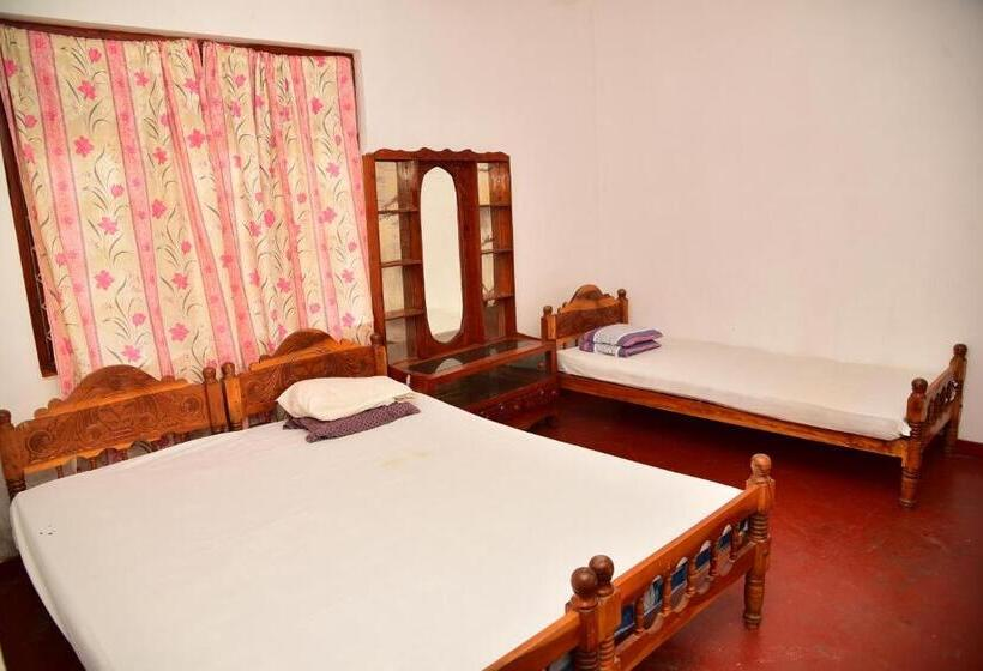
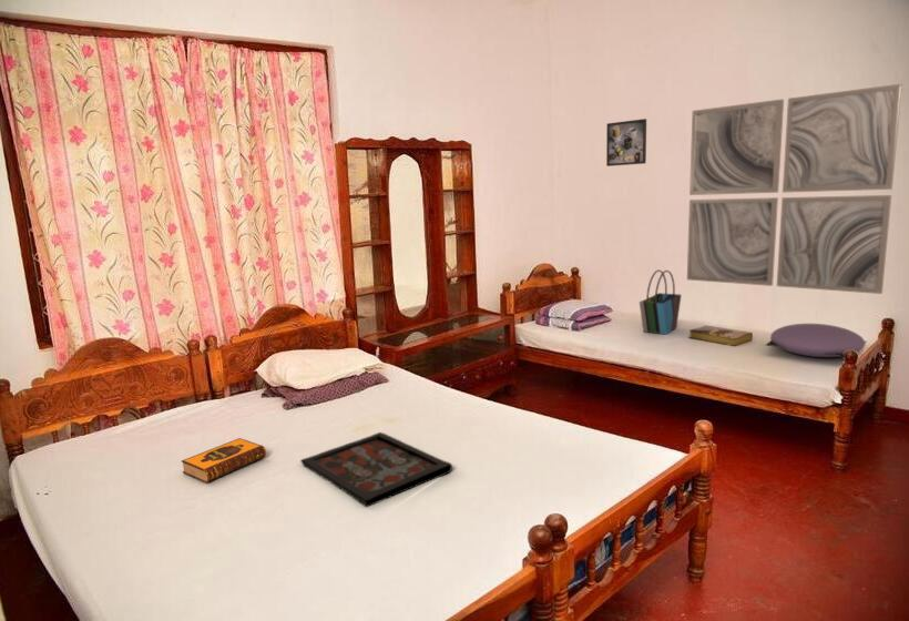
+ tote bag [639,268,683,335]
+ tray [299,431,453,508]
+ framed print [605,118,647,167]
+ book [687,324,754,347]
+ wall art [686,83,903,295]
+ cushion [764,323,868,358]
+ hardback book [181,437,267,483]
